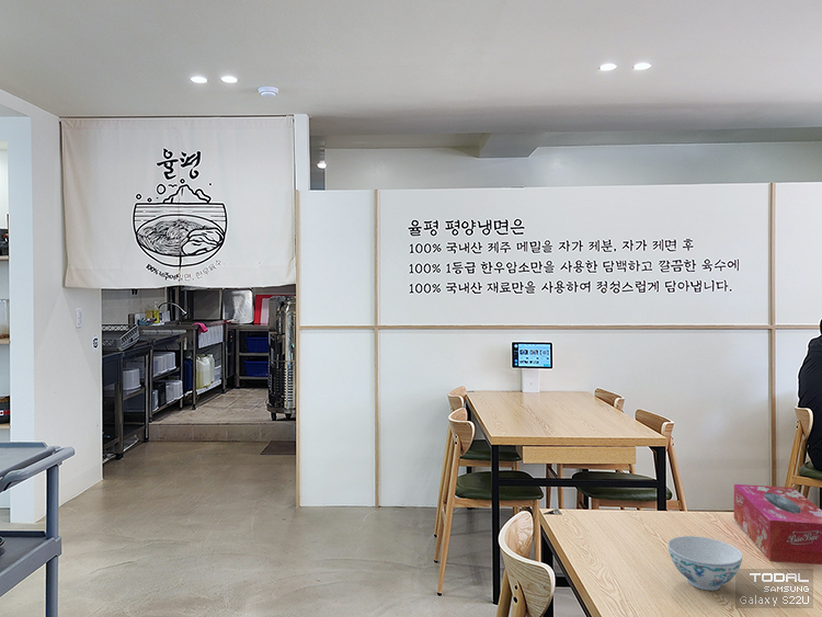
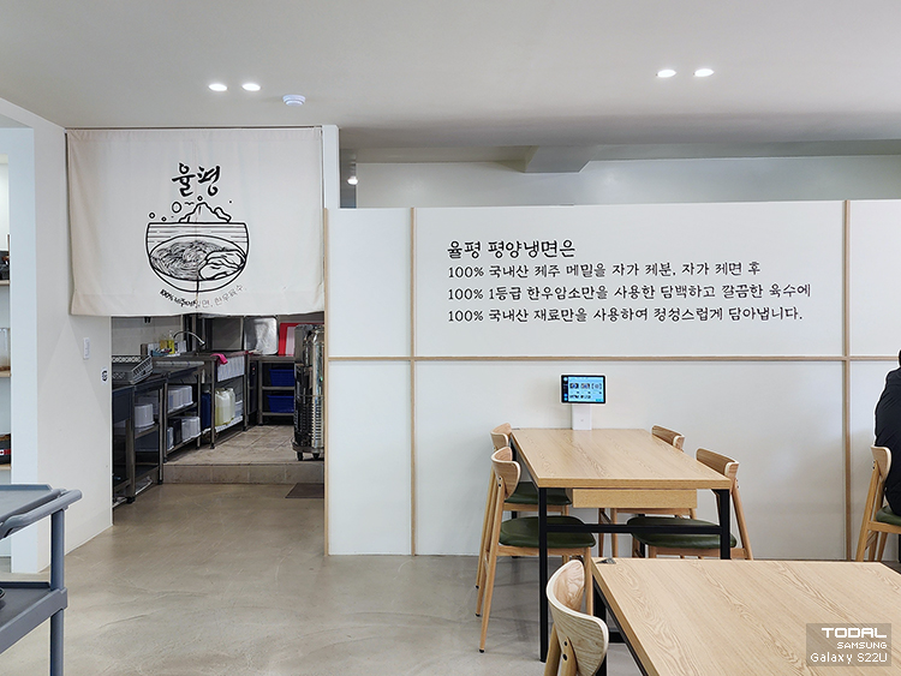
- tissue box [733,483,822,565]
- chinaware [666,535,743,592]
